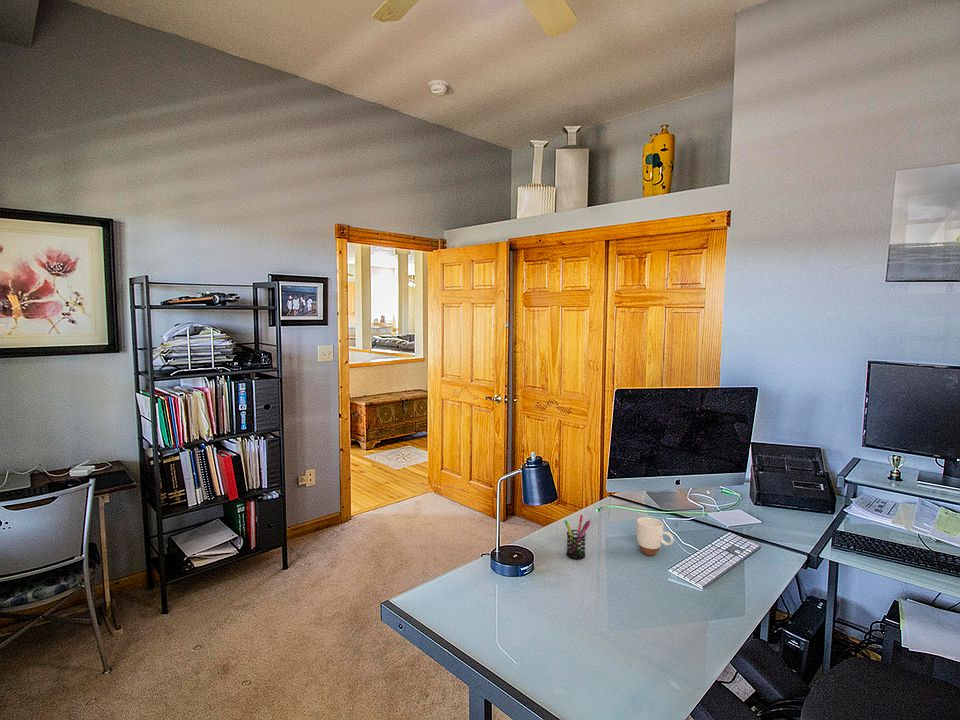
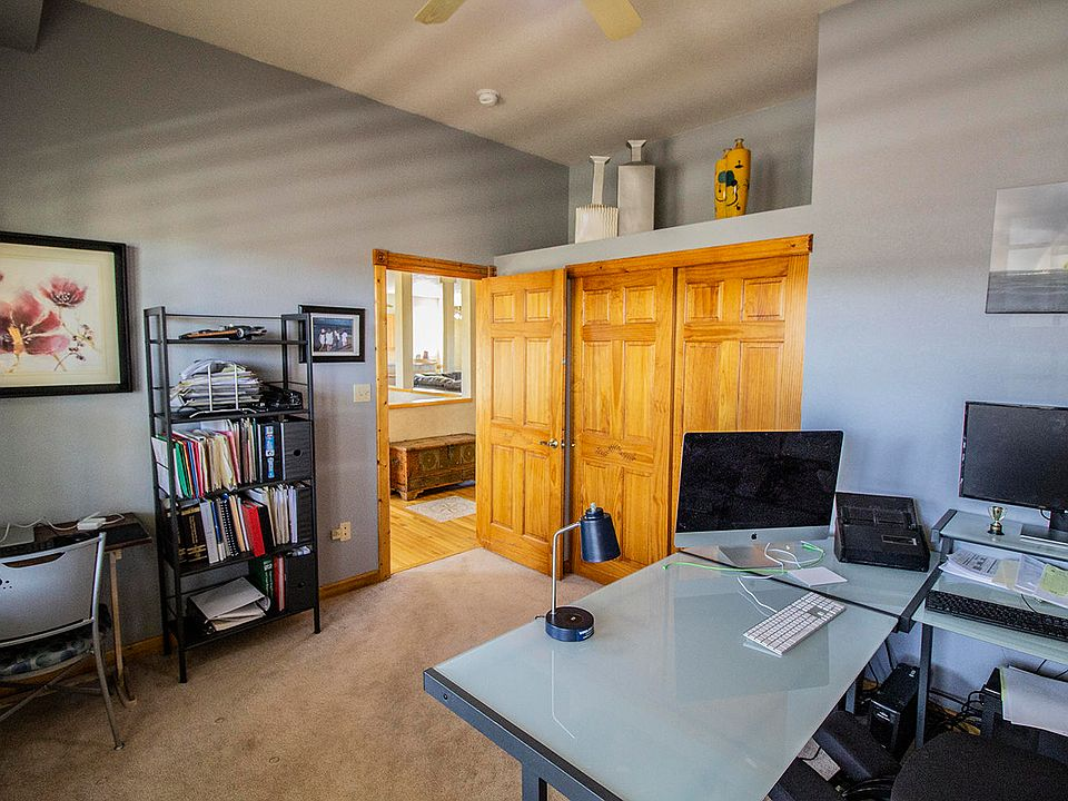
- mug [636,516,675,557]
- pen holder [563,514,591,560]
